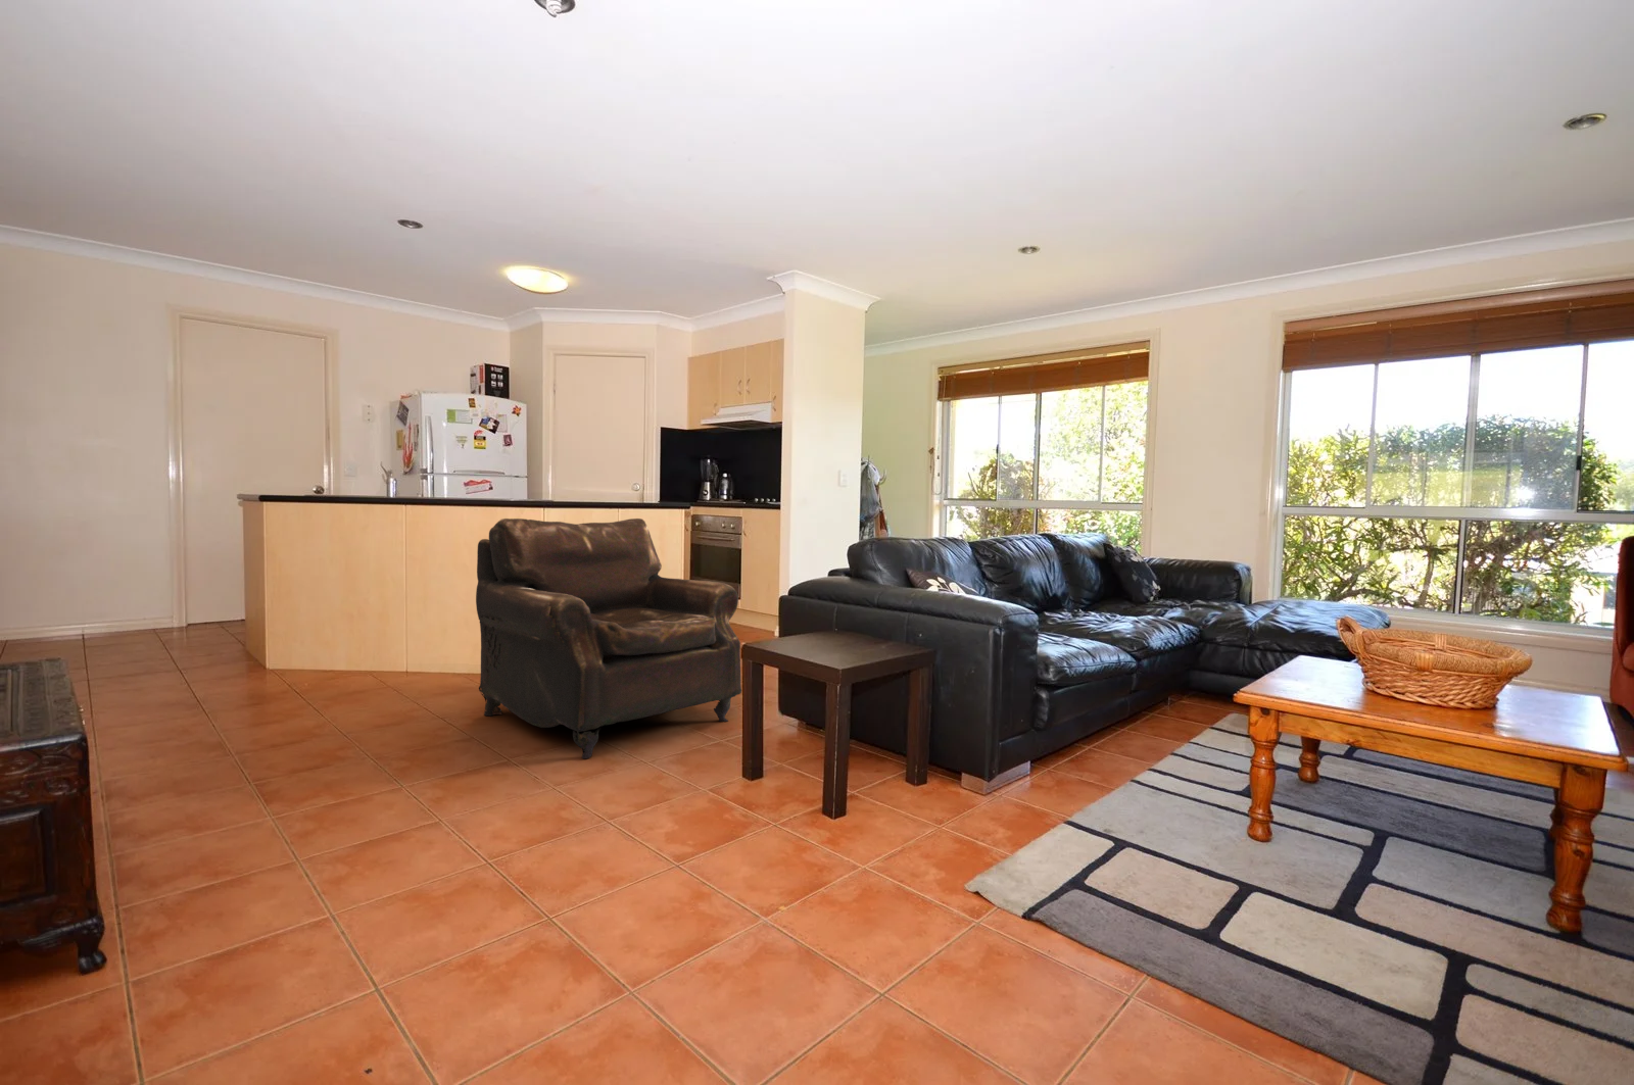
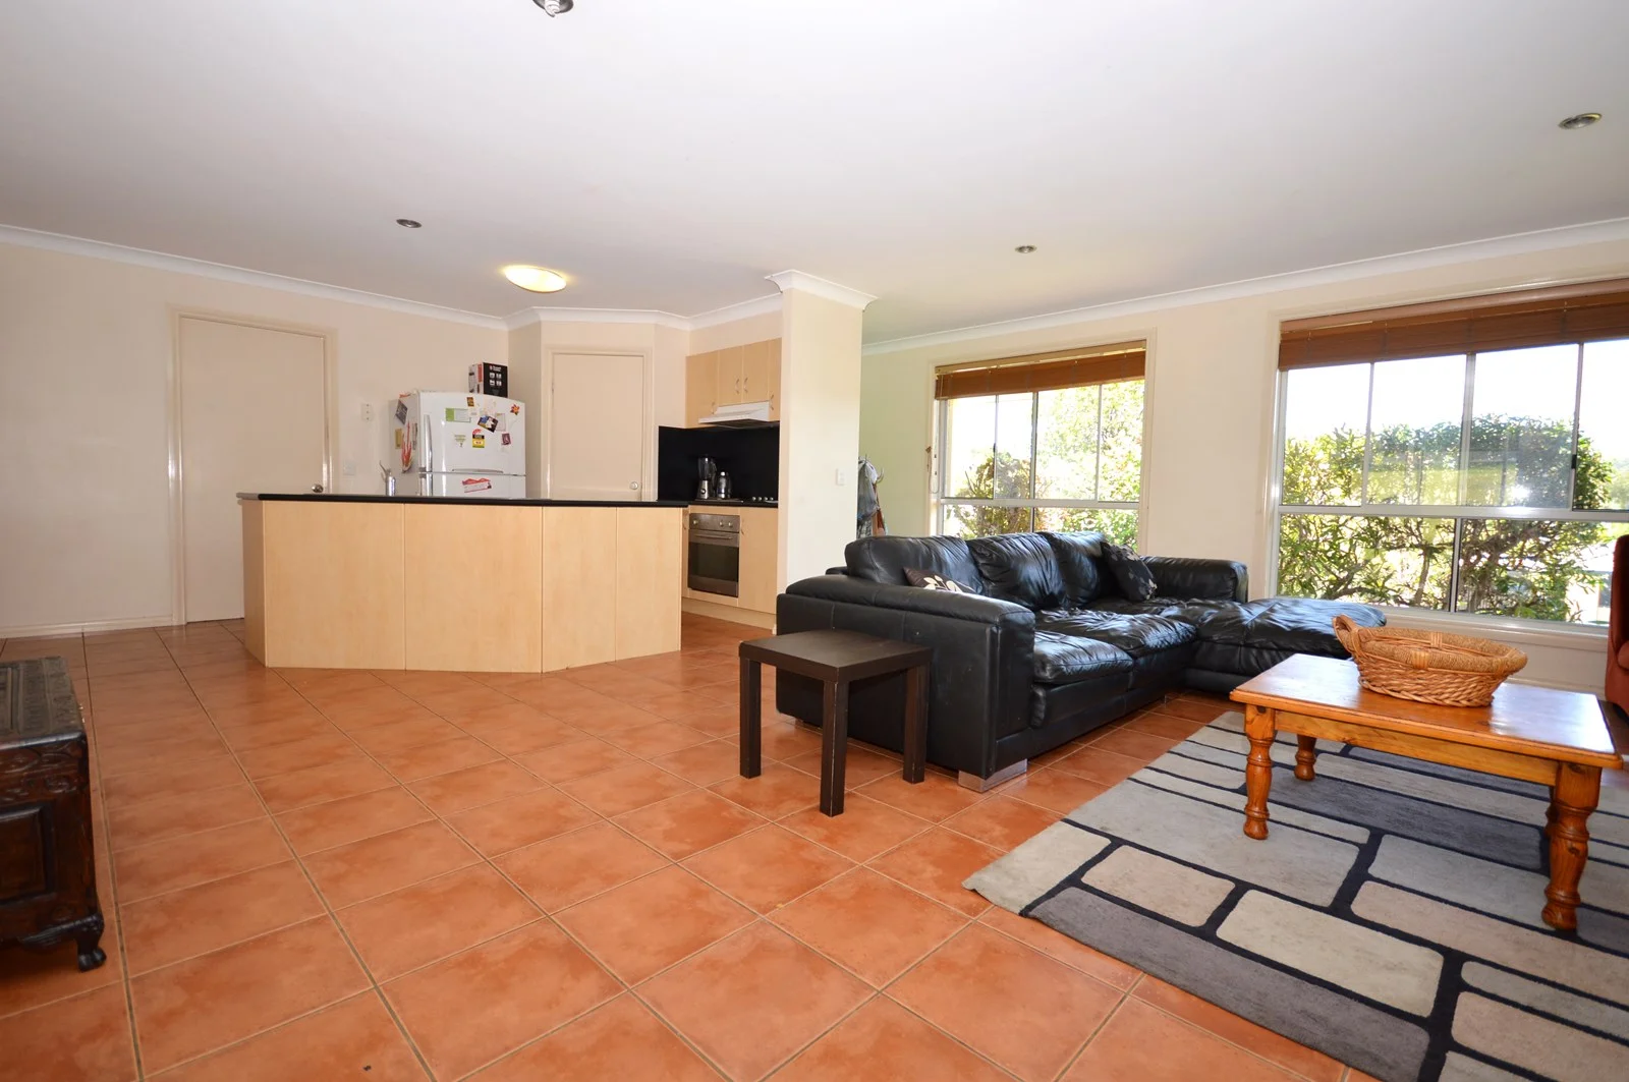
- leather [475,517,743,759]
